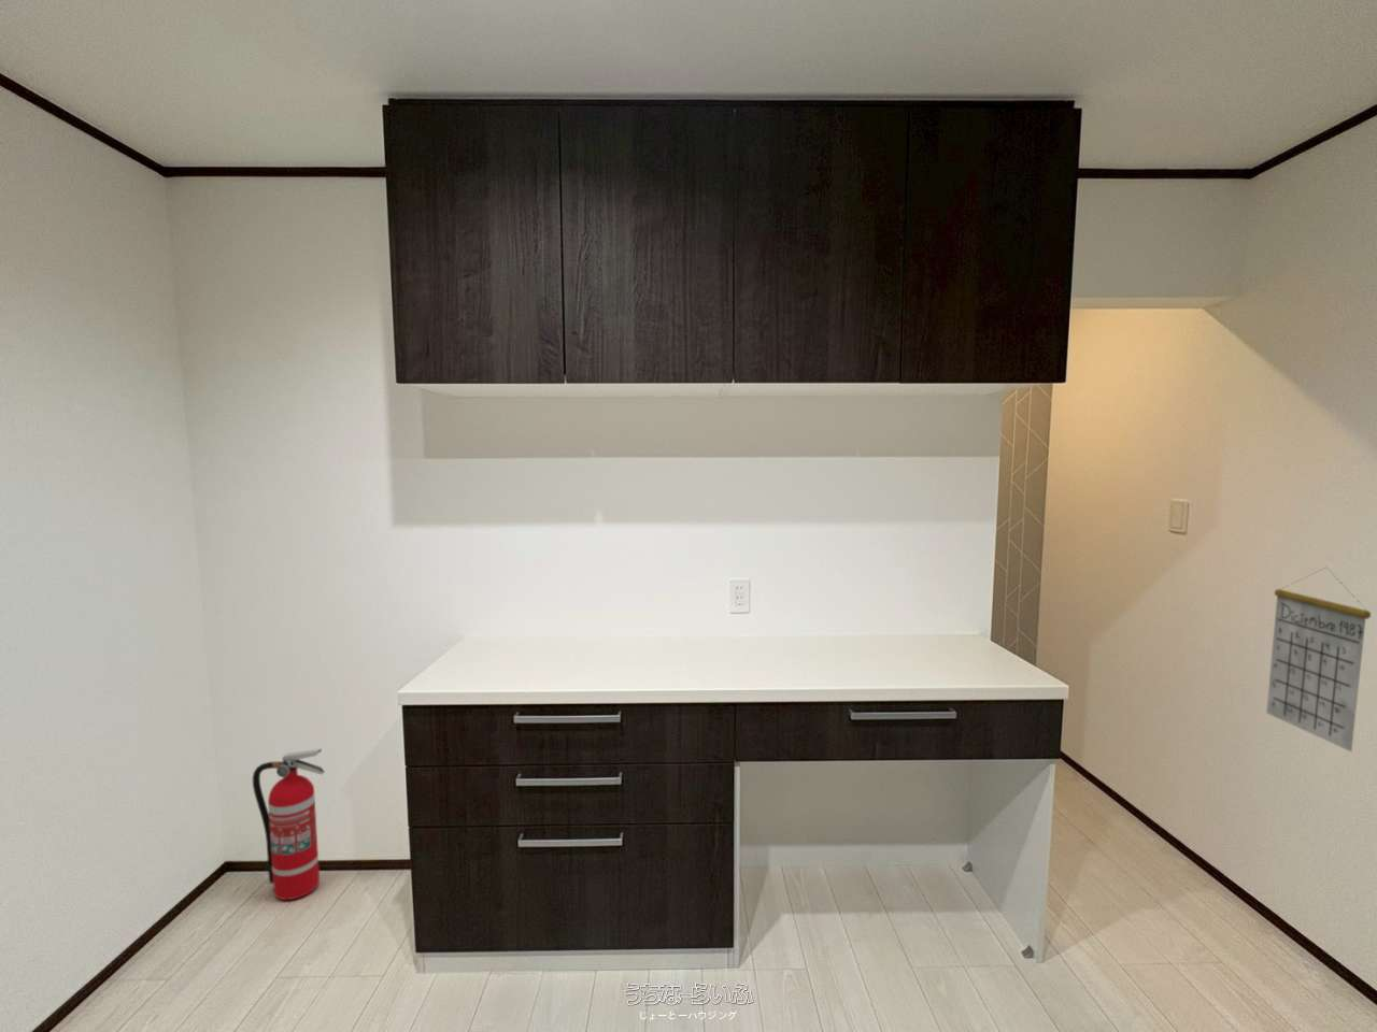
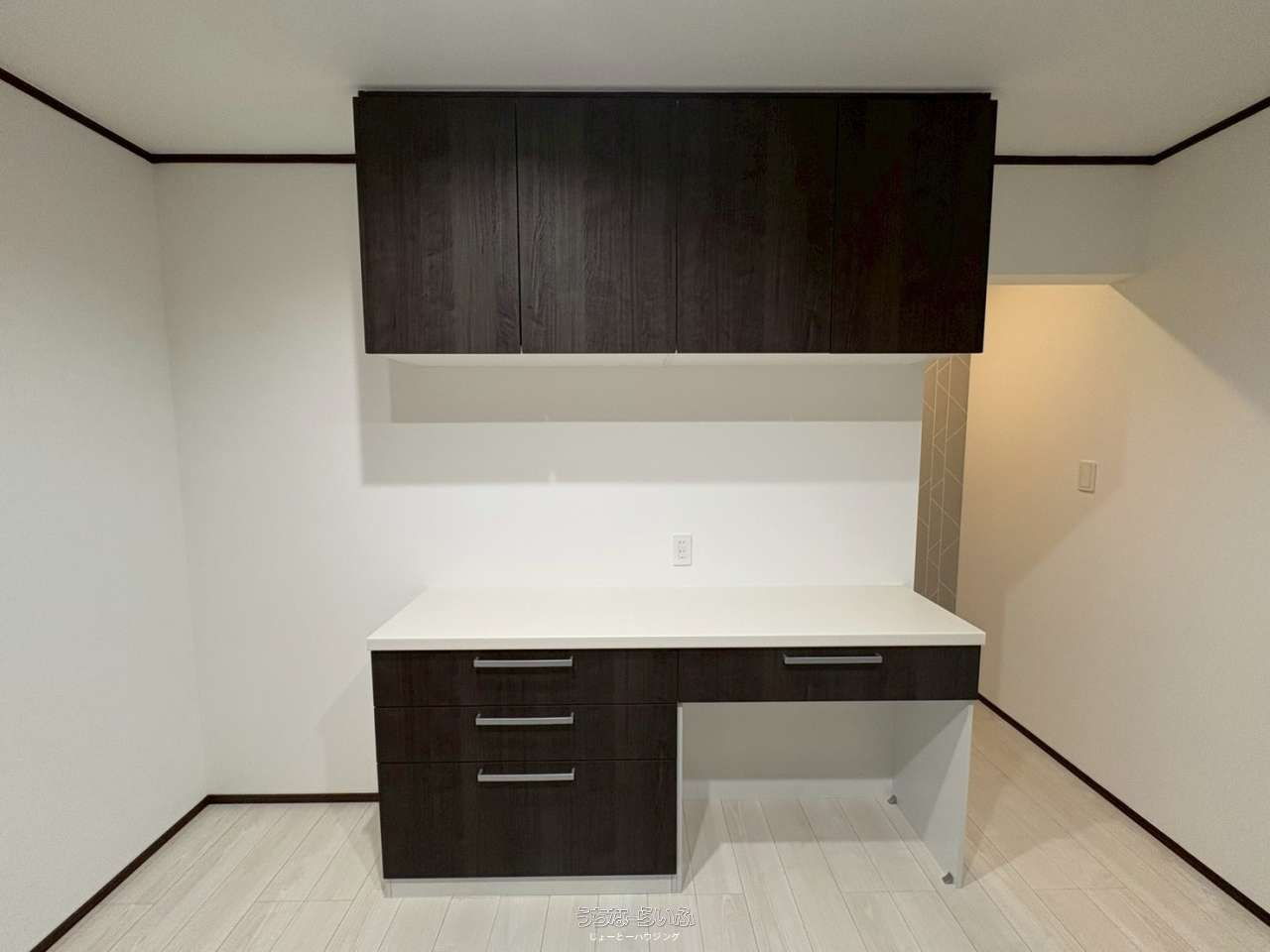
- calendar [1265,567,1372,752]
- fire extinguisher [252,747,326,901]
